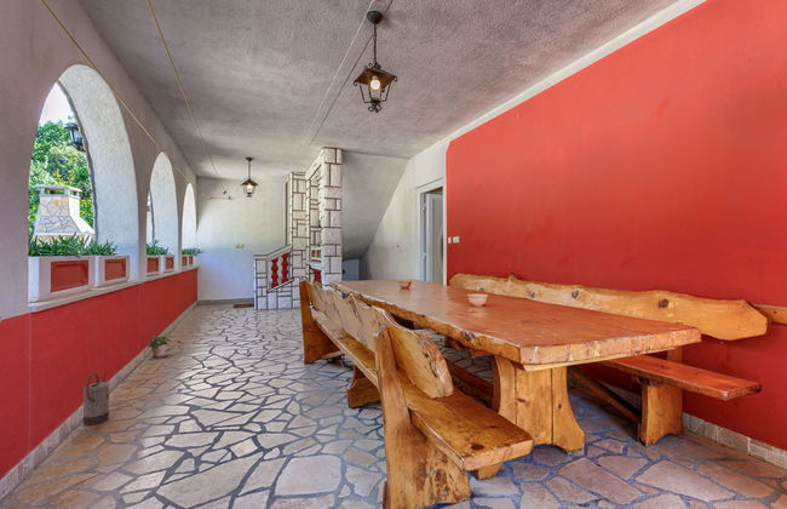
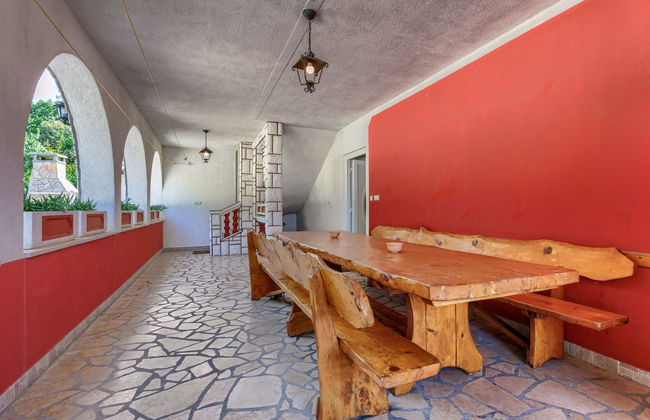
- watering can [82,371,110,427]
- potted plant [147,331,173,358]
